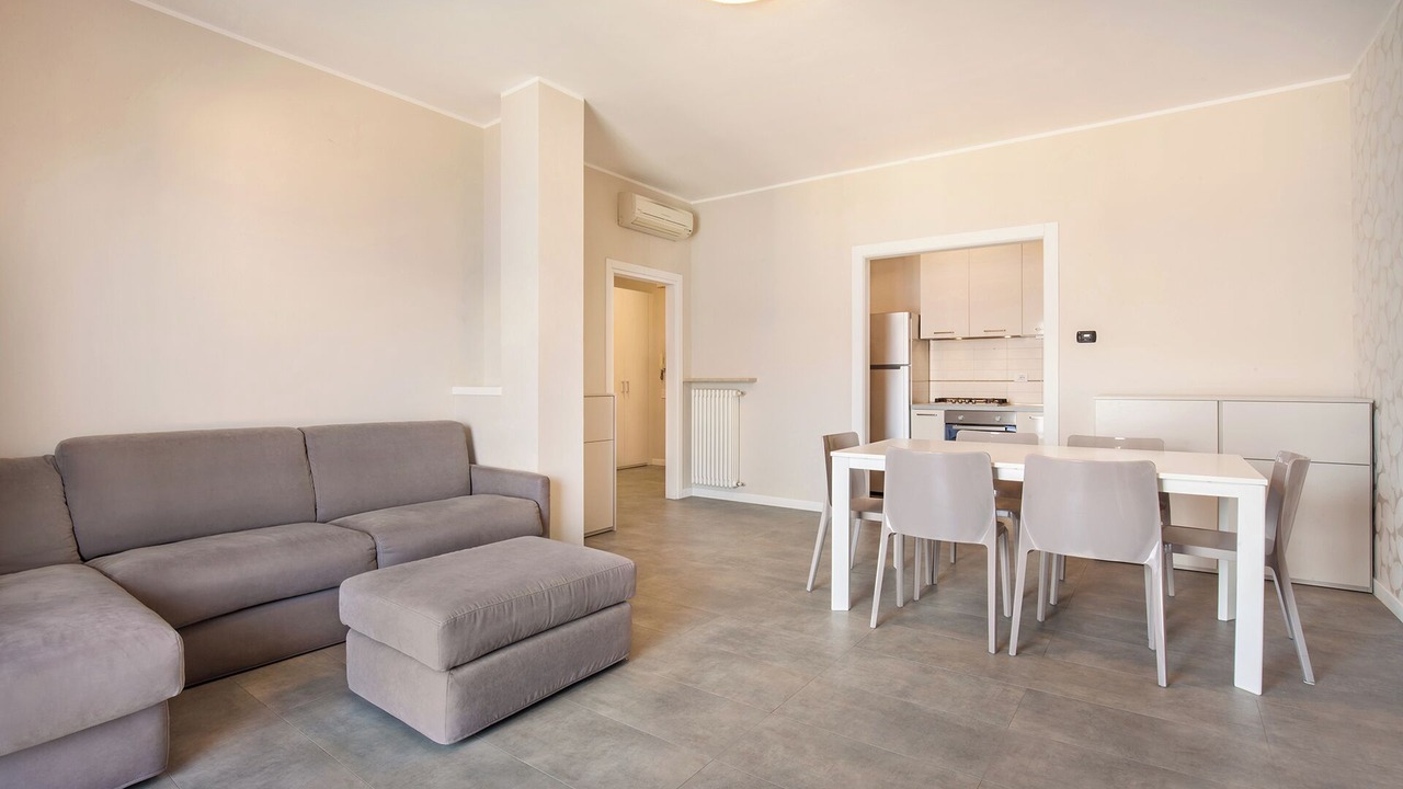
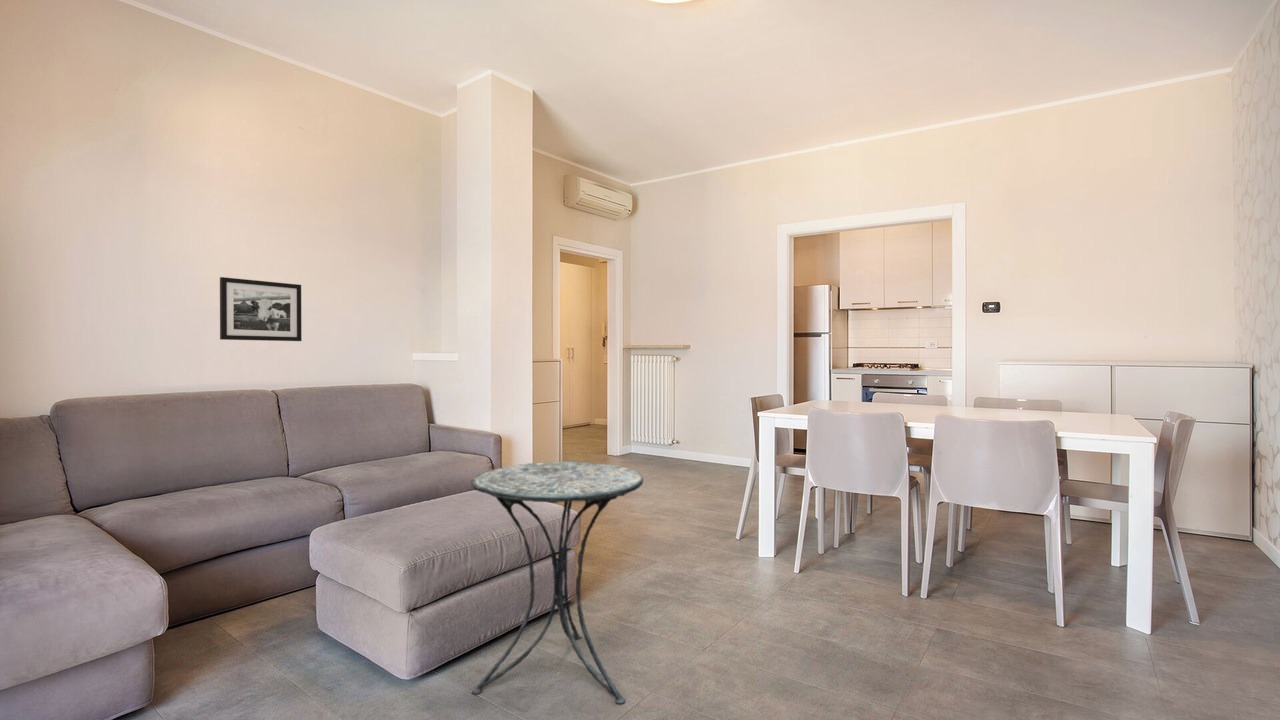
+ picture frame [219,276,303,342]
+ side table [470,460,644,705]
